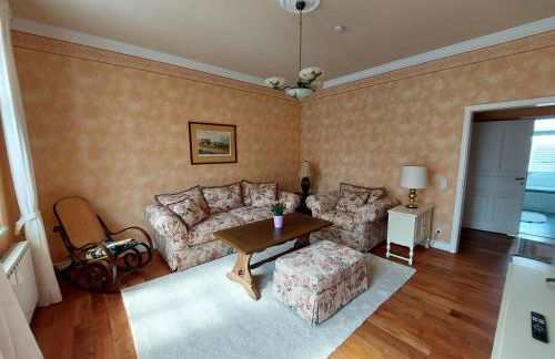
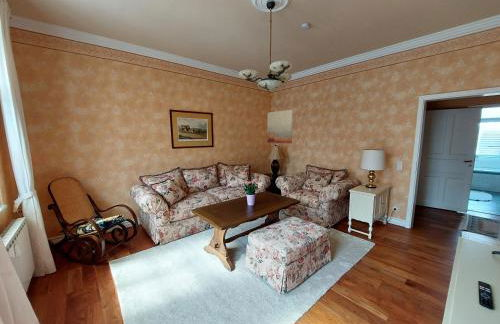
+ wall art [266,109,294,144]
